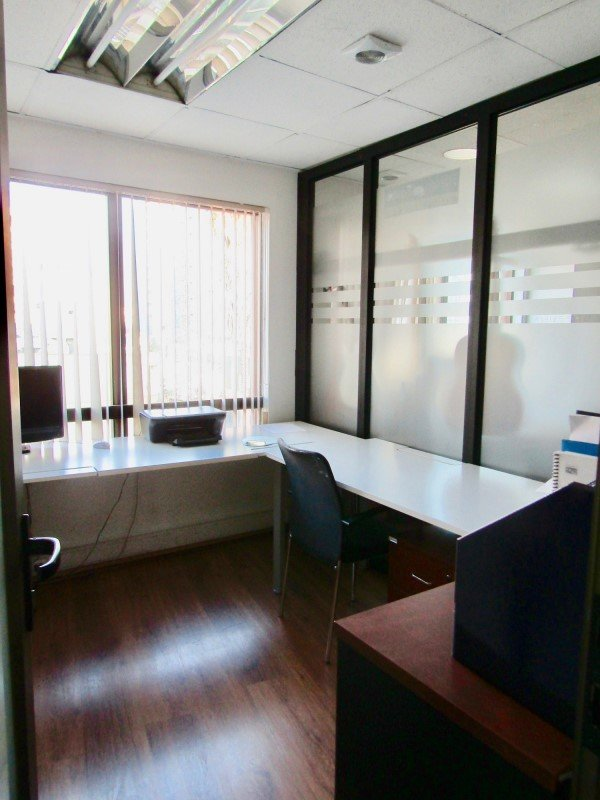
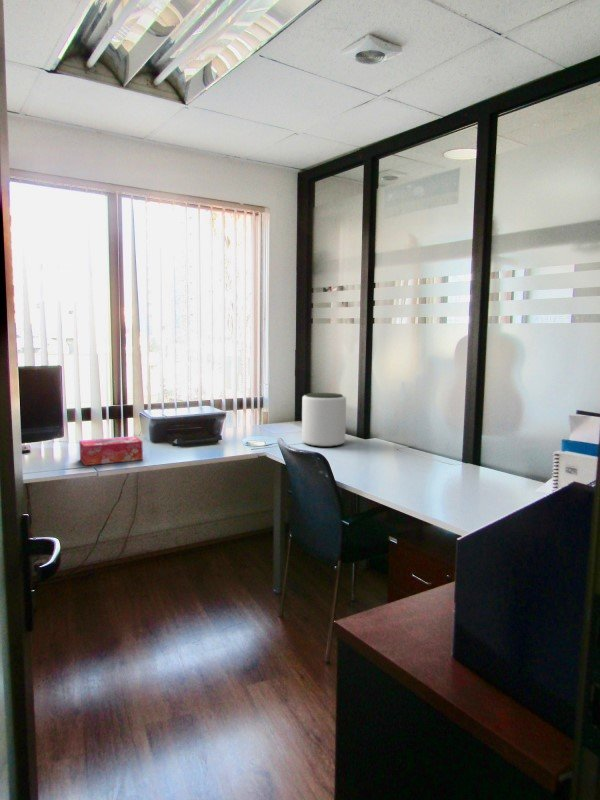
+ plant pot [301,392,347,448]
+ tissue box [78,435,144,467]
